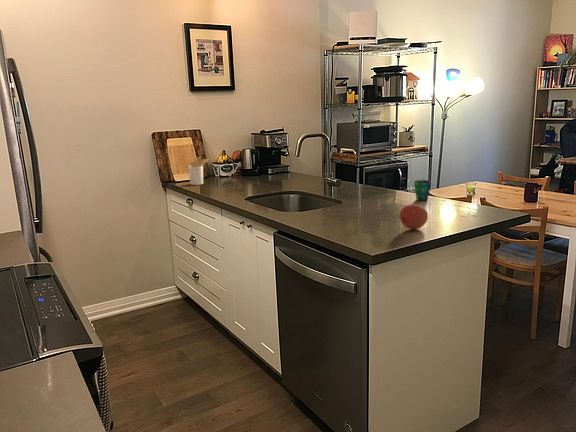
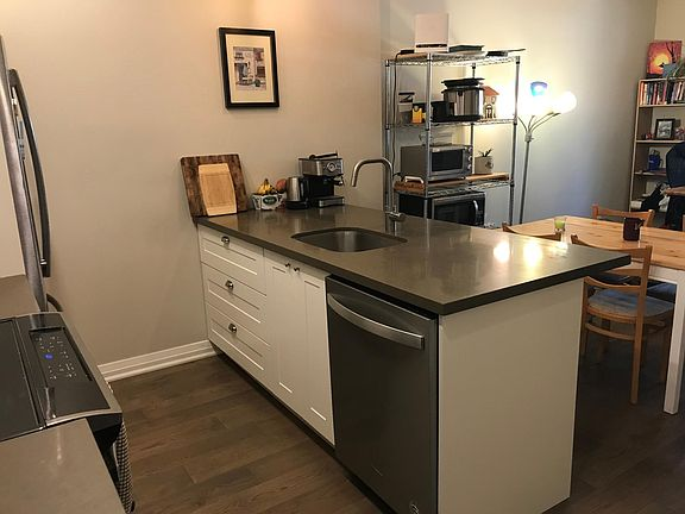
- fruit [399,203,429,230]
- utensil holder [187,155,211,186]
- cup [413,179,432,201]
